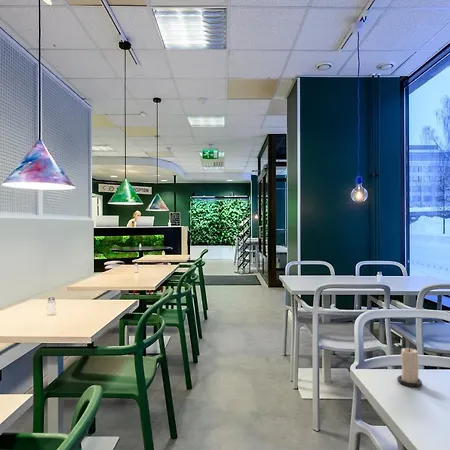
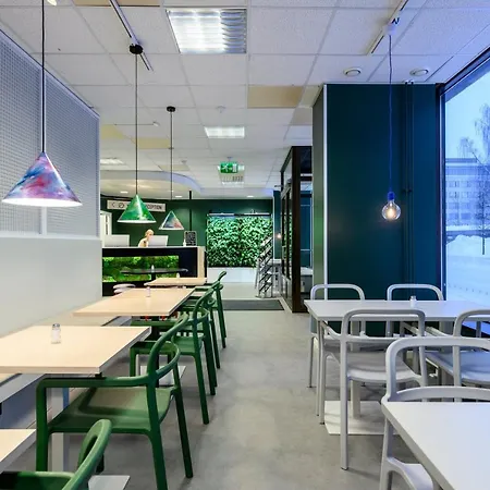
- candle [396,346,423,388]
